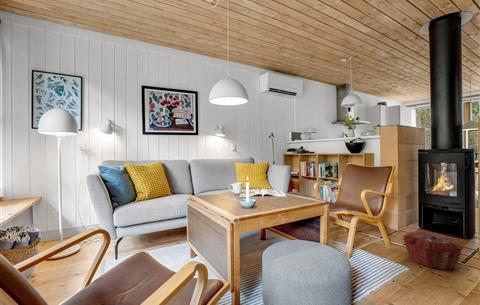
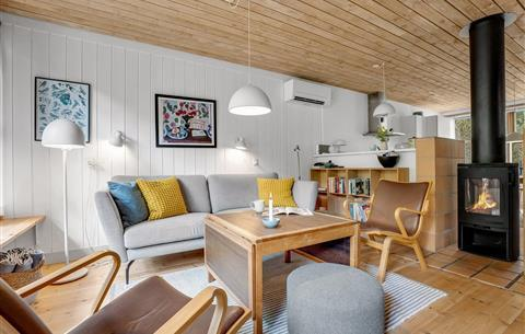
- woven basket [402,230,465,270]
